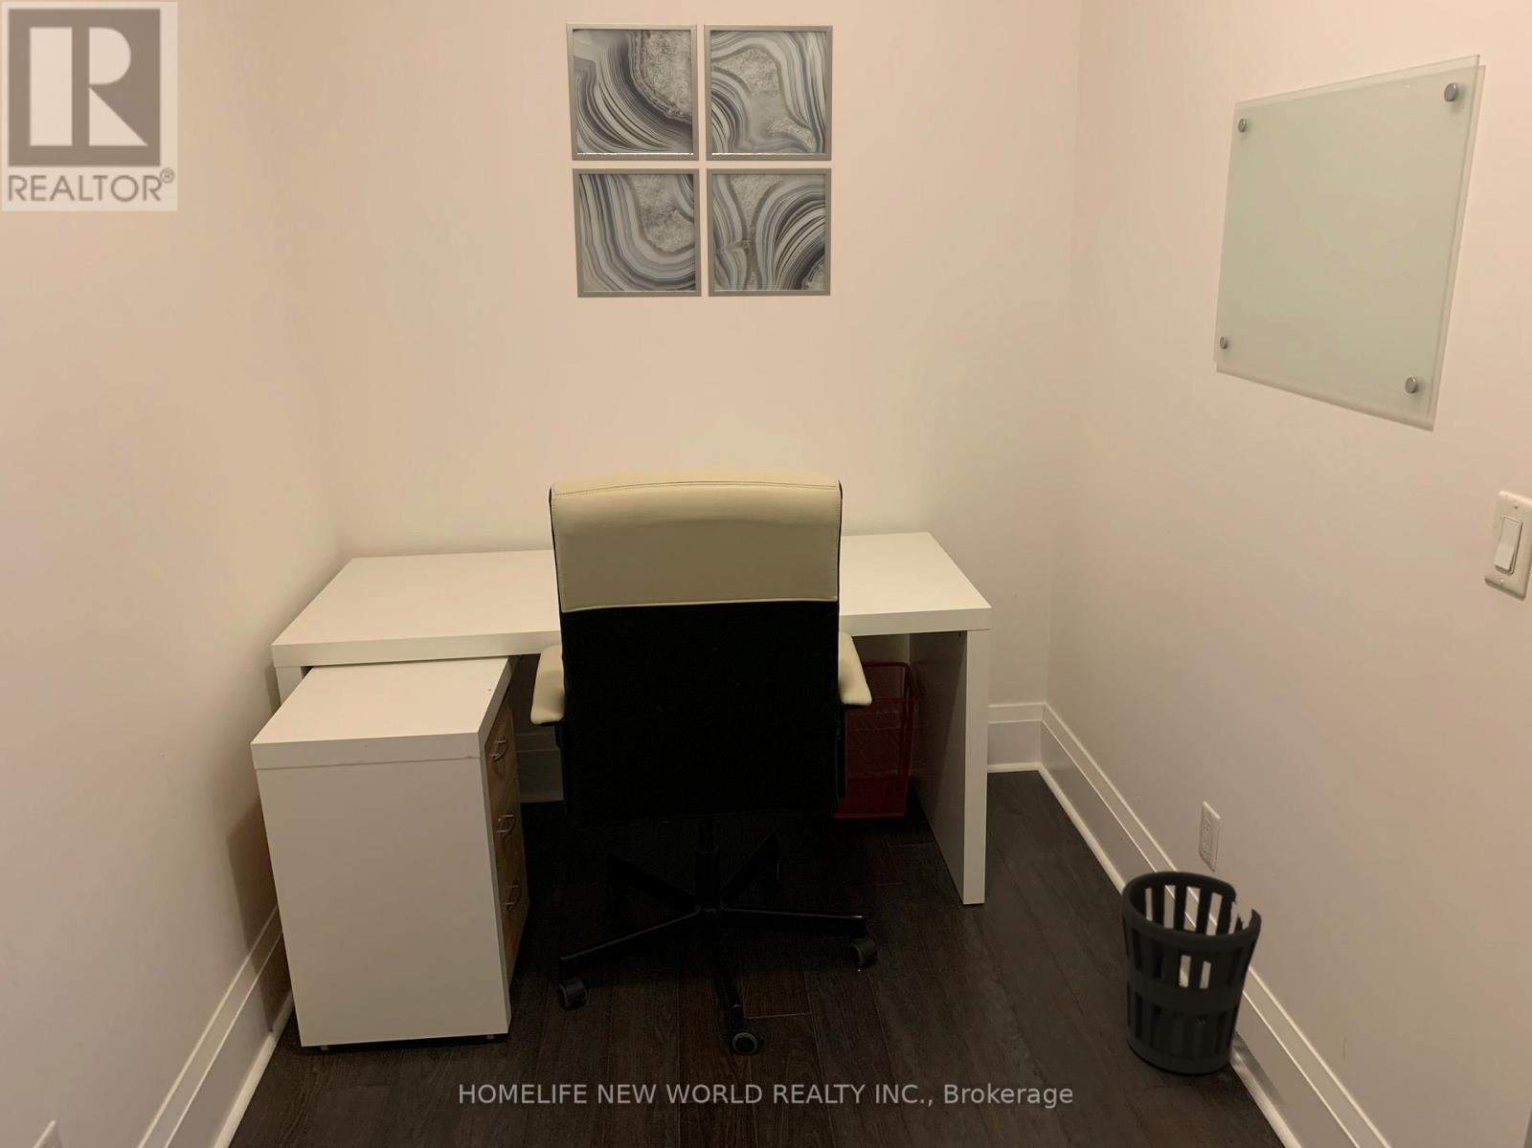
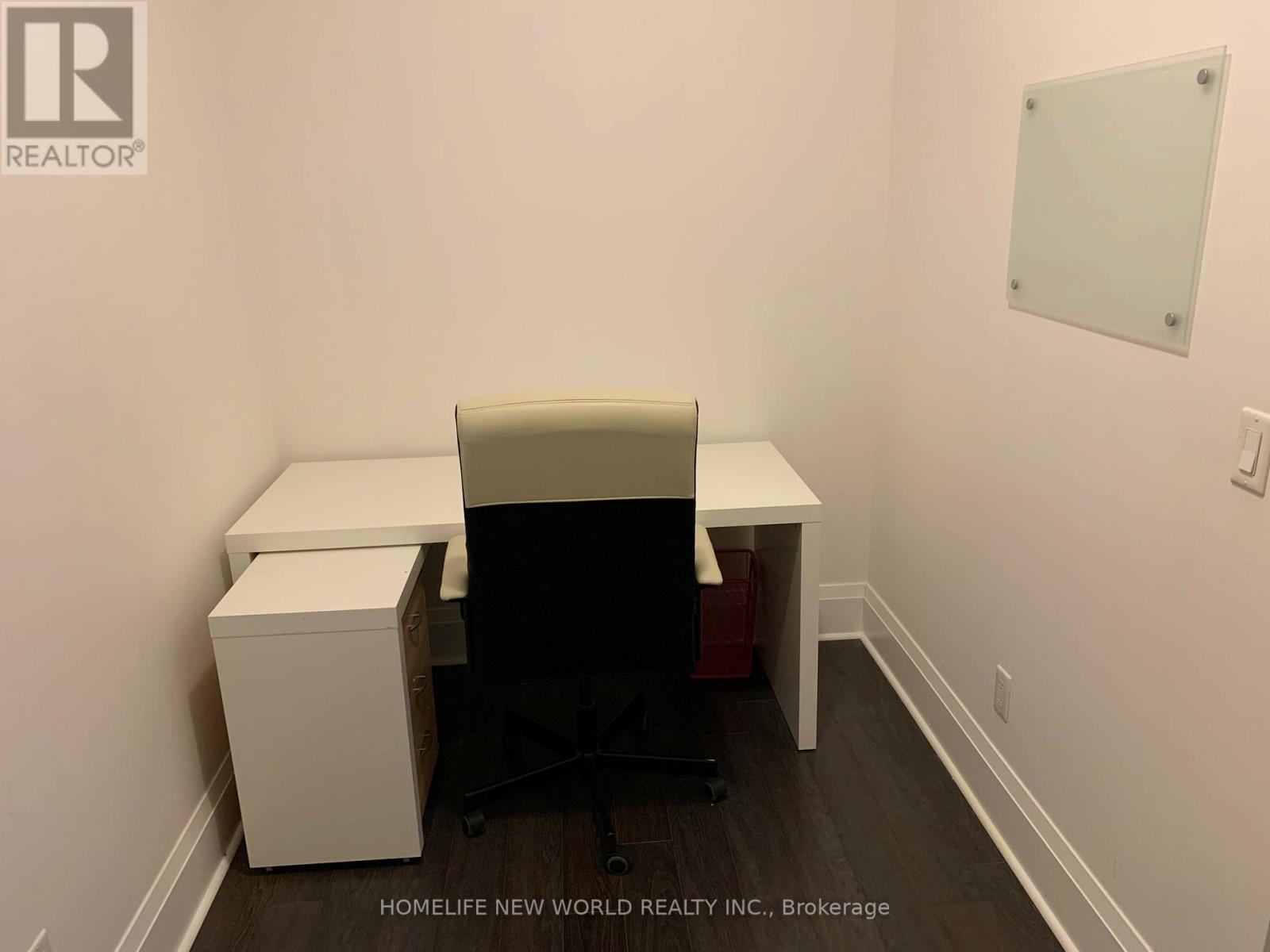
- wastebasket [1119,869,1263,1074]
- wall art [565,22,834,299]
